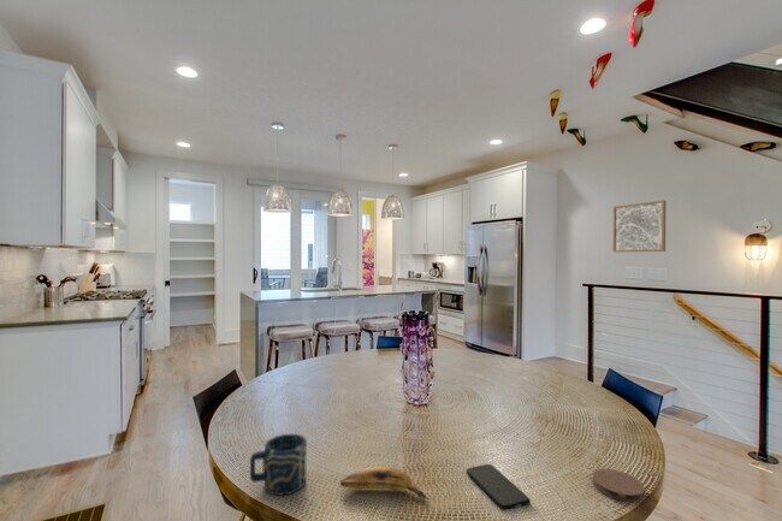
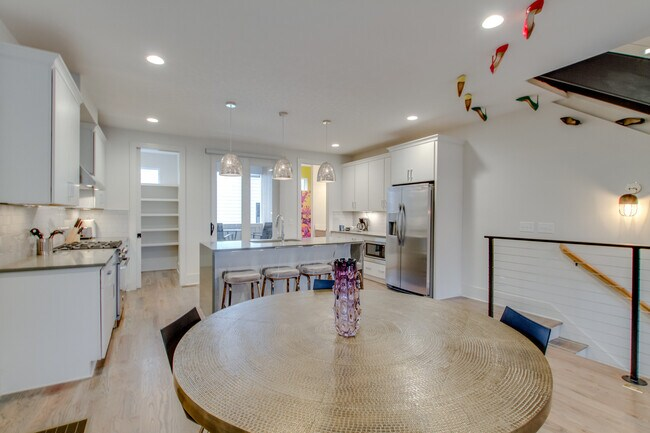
- coaster [591,468,646,503]
- smartphone [466,463,532,511]
- banana [339,466,429,501]
- cup [249,433,308,497]
- wall art [611,199,667,254]
